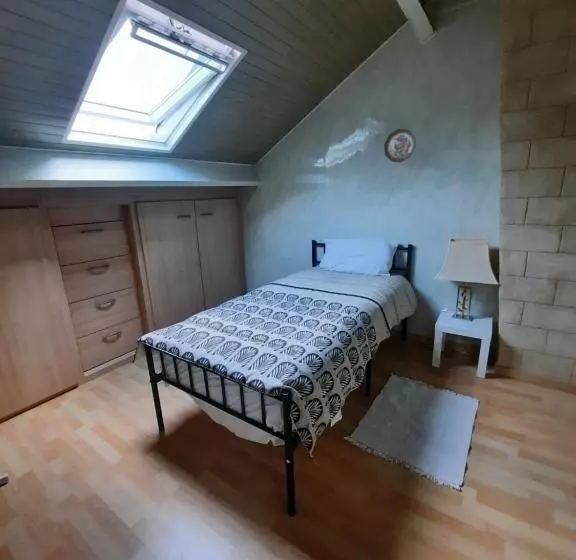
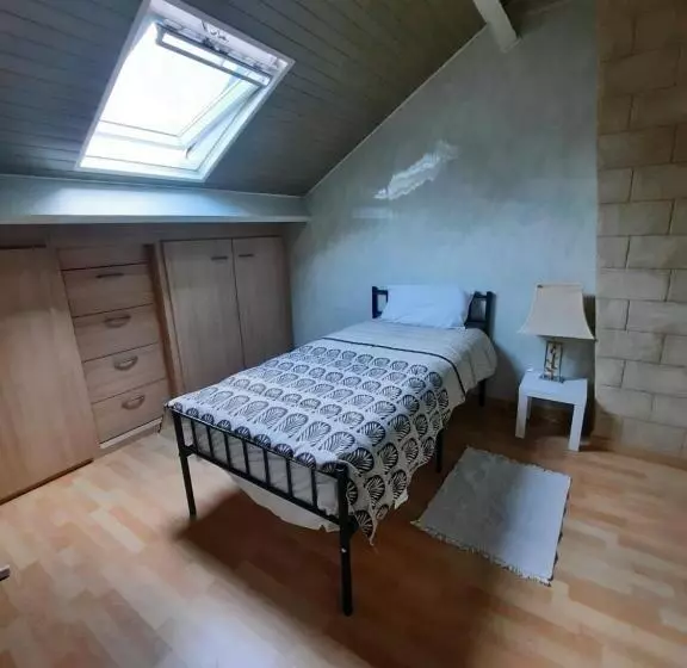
- decorative plate [383,128,417,163]
